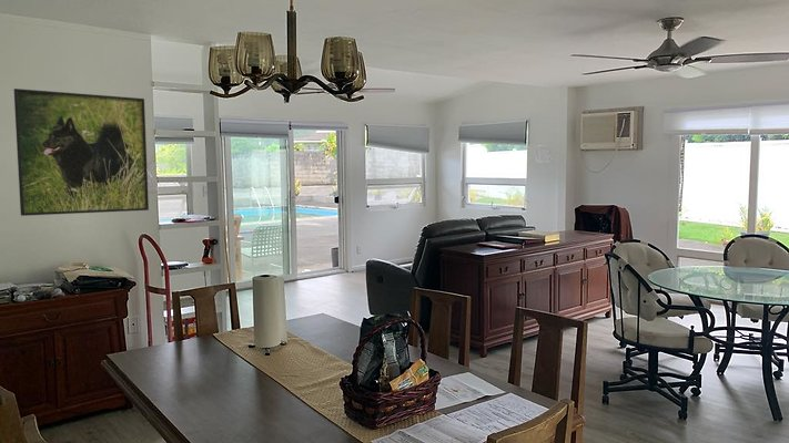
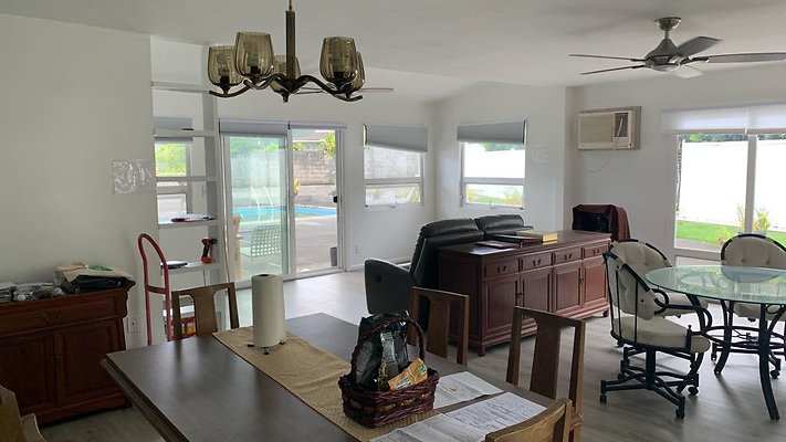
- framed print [13,87,150,217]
